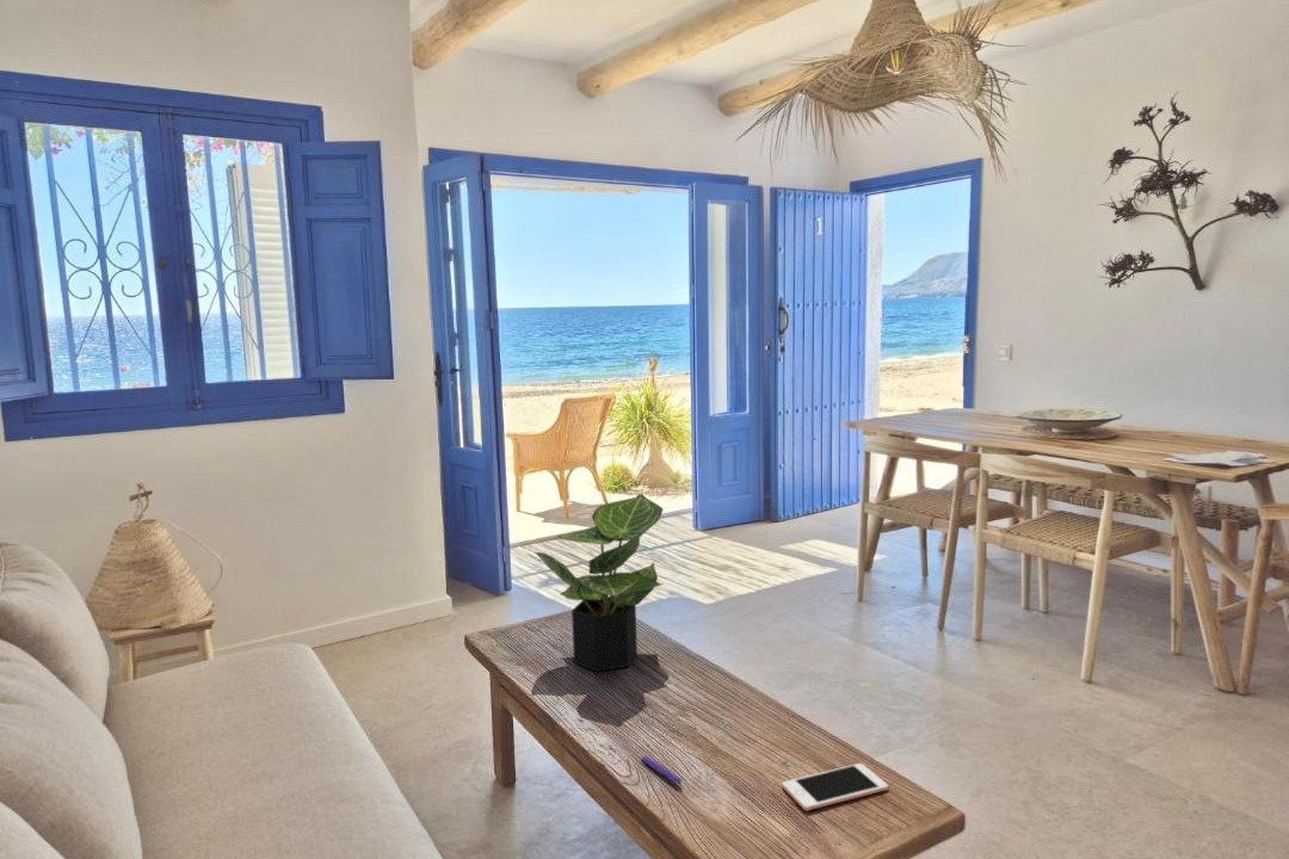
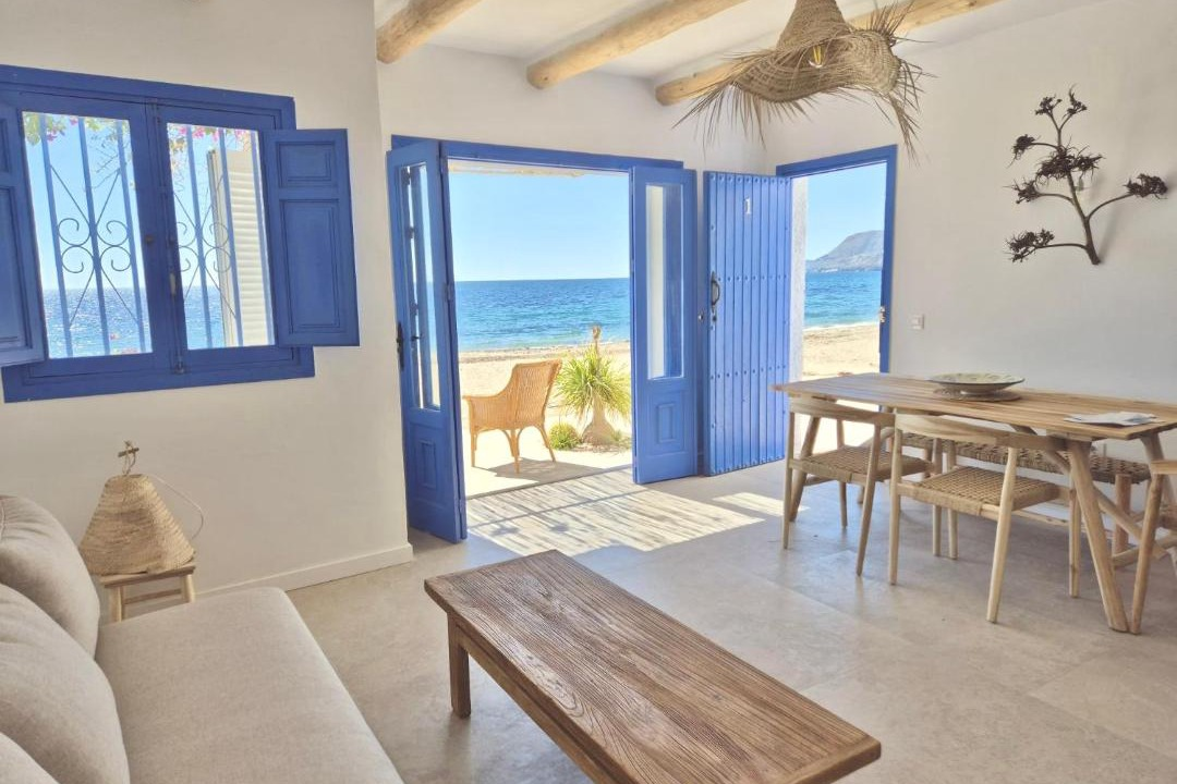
- pen [640,755,683,786]
- potted plant [532,493,665,673]
- cell phone [781,762,889,812]
